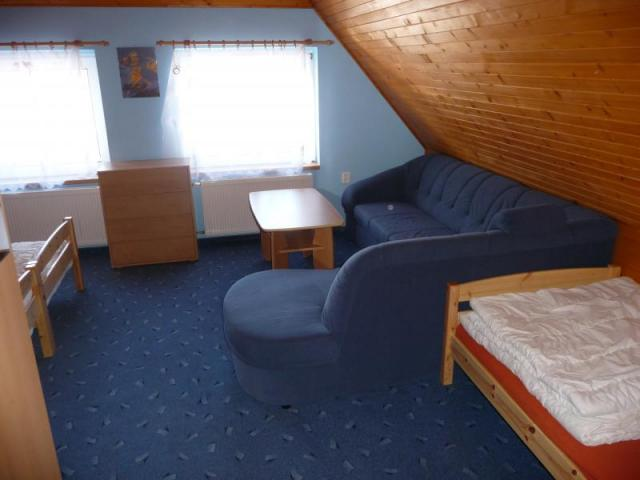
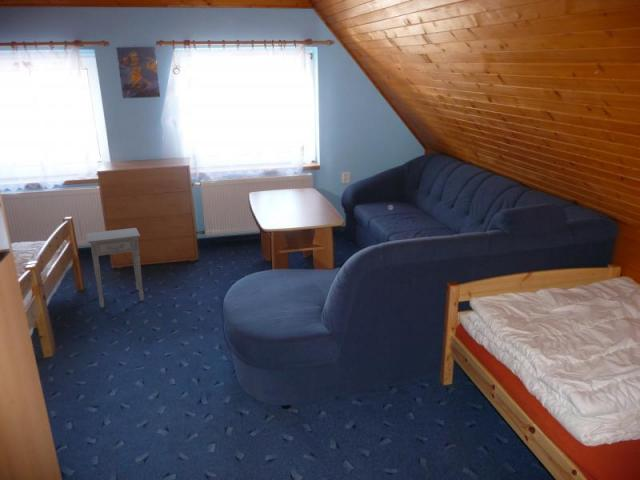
+ nightstand [86,227,145,308]
